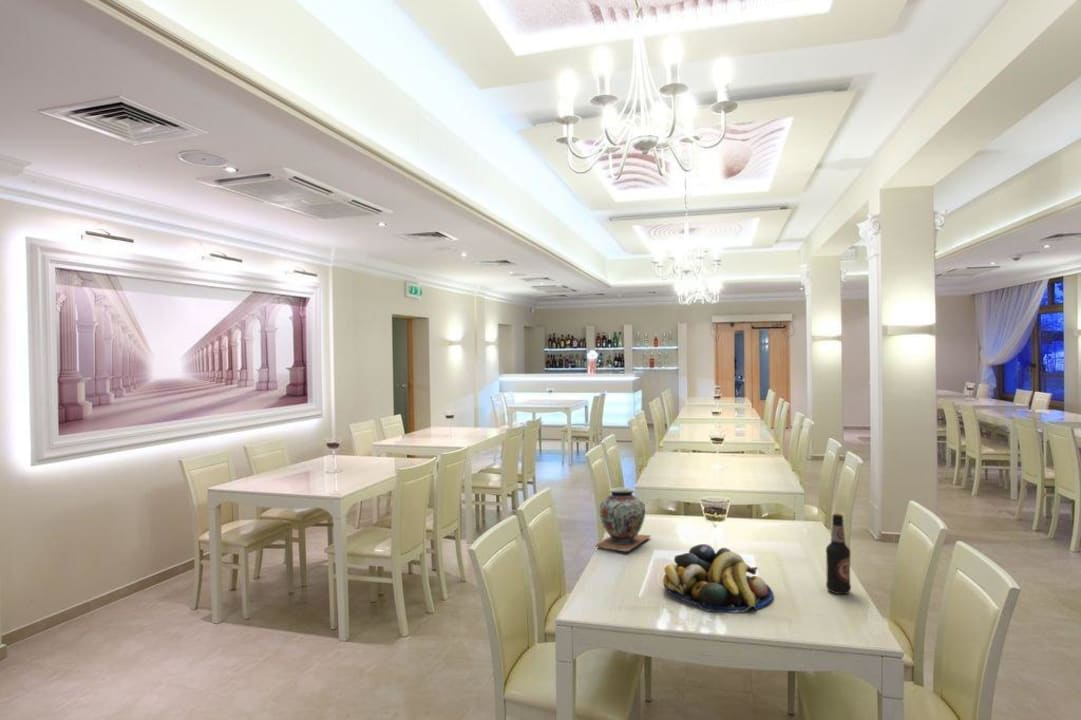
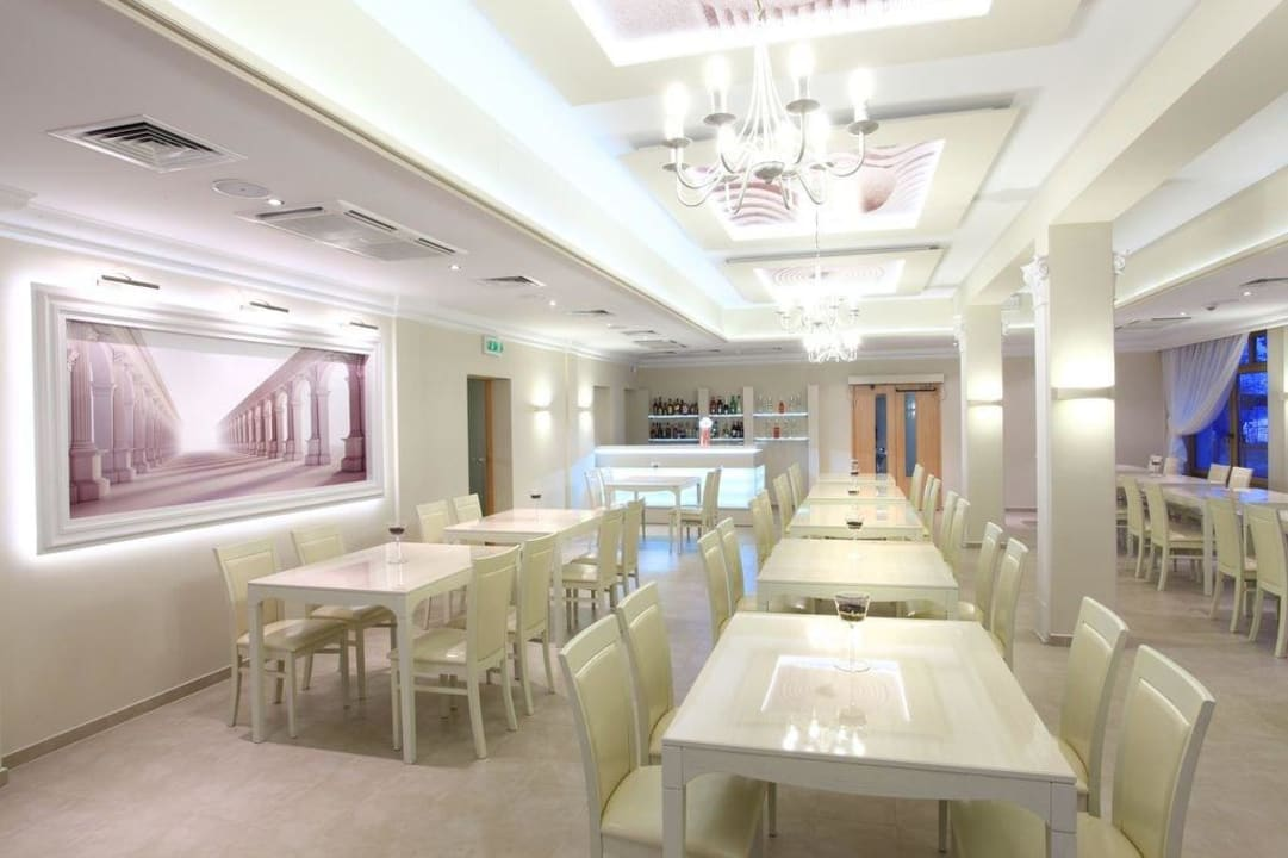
- decorative vase [594,487,652,552]
- fruit bowl [662,543,774,614]
- bottle [825,513,852,595]
